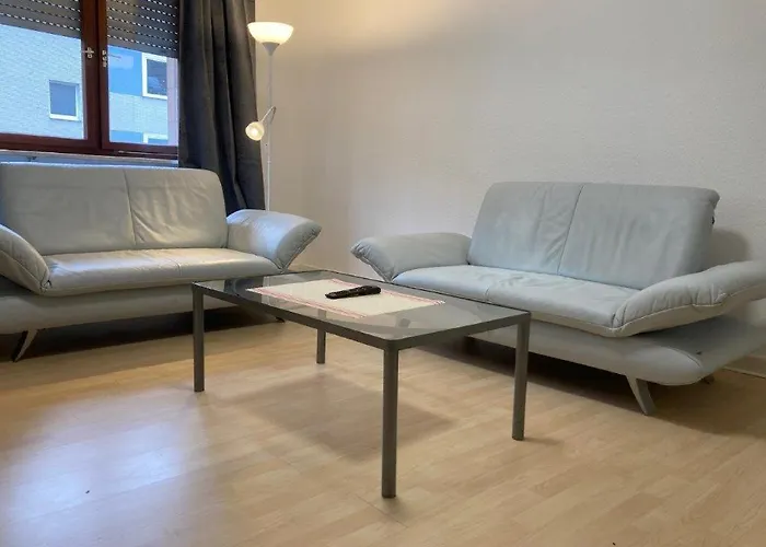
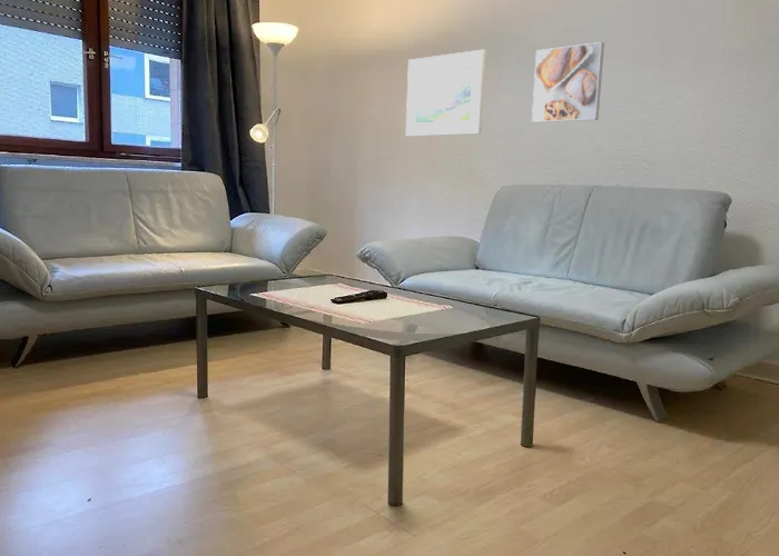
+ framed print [531,41,605,123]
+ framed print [405,49,486,137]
